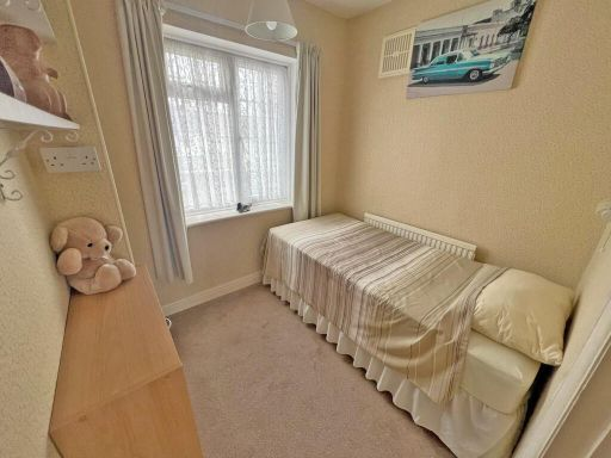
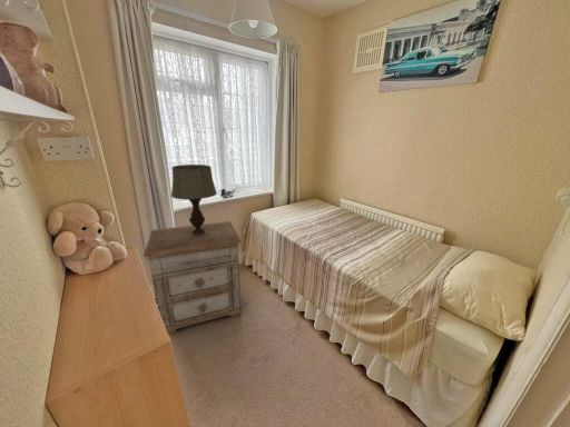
+ table lamp [170,163,218,236]
+ nightstand [142,220,243,335]
